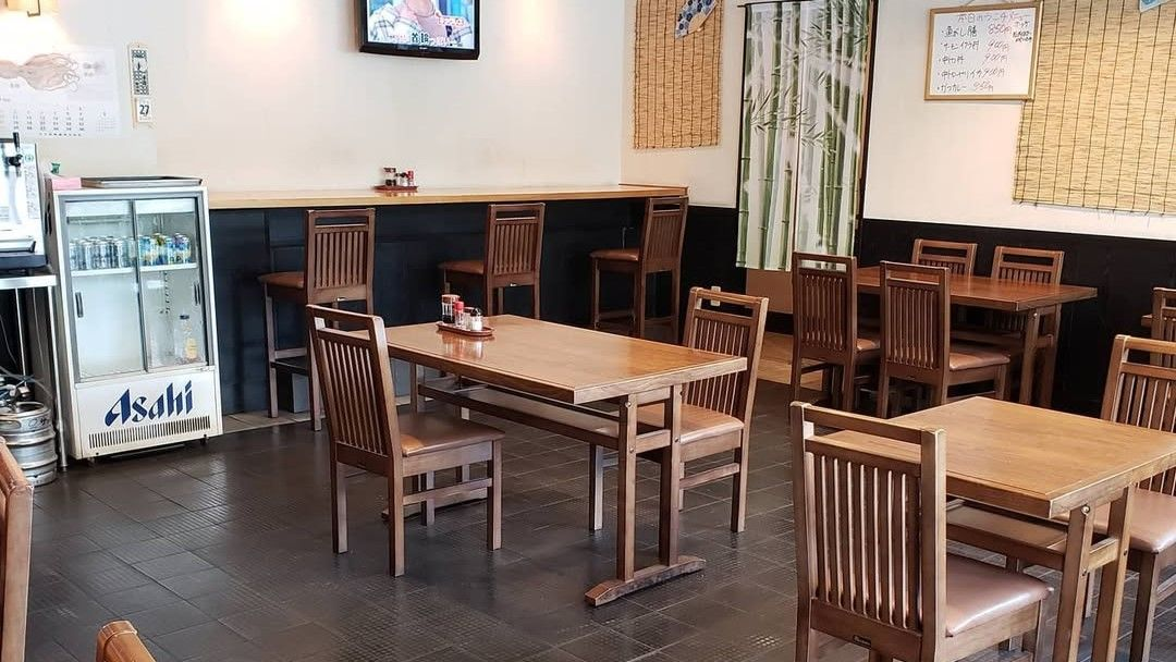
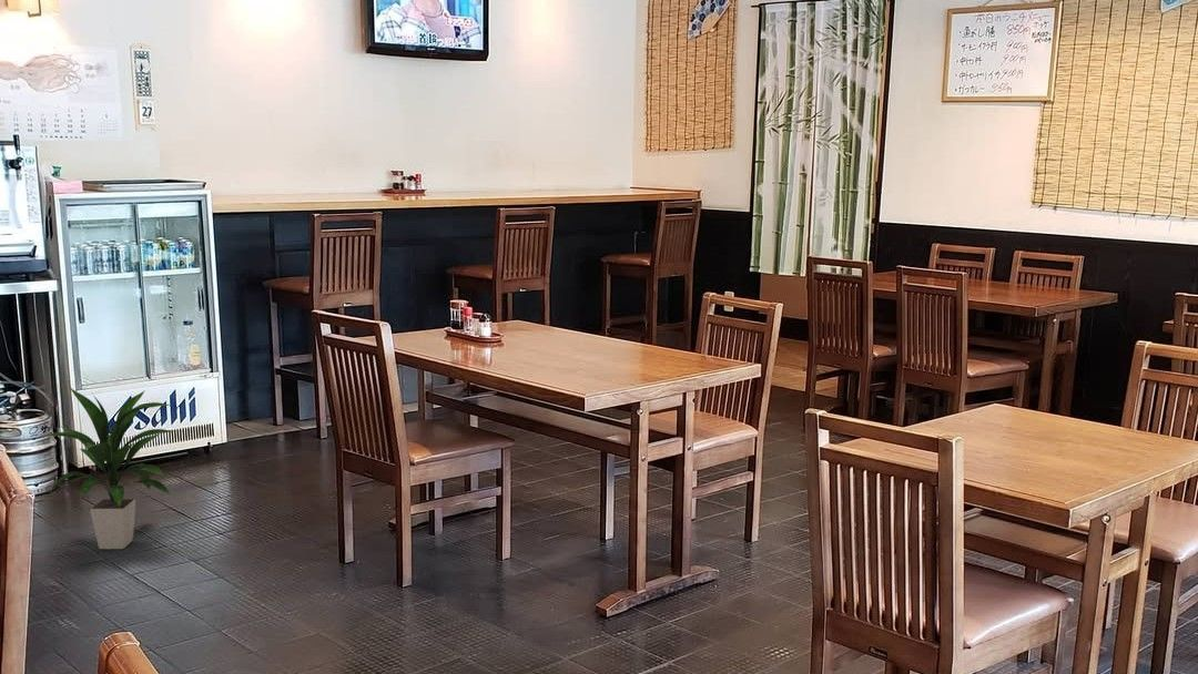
+ indoor plant [43,386,174,550]
